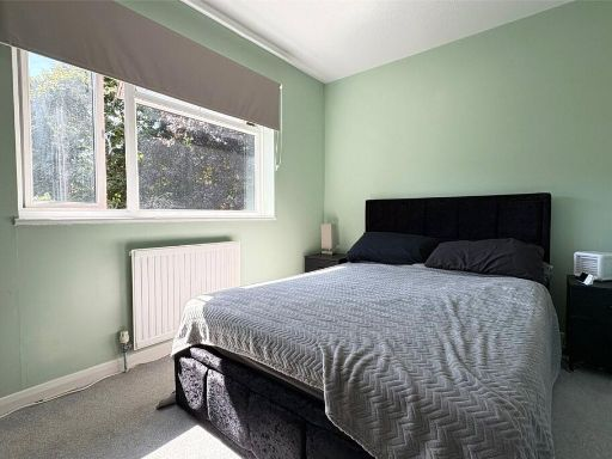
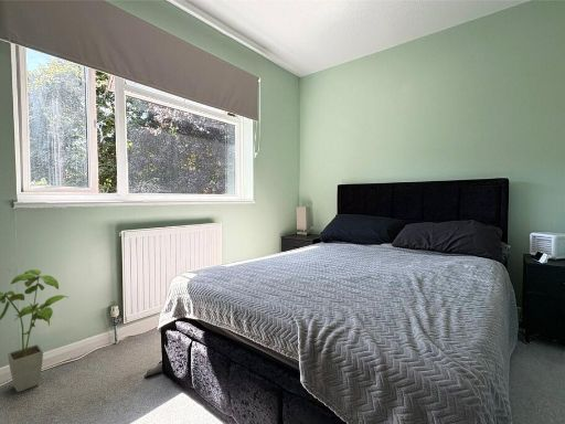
+ house plant [0,268,68,393]
